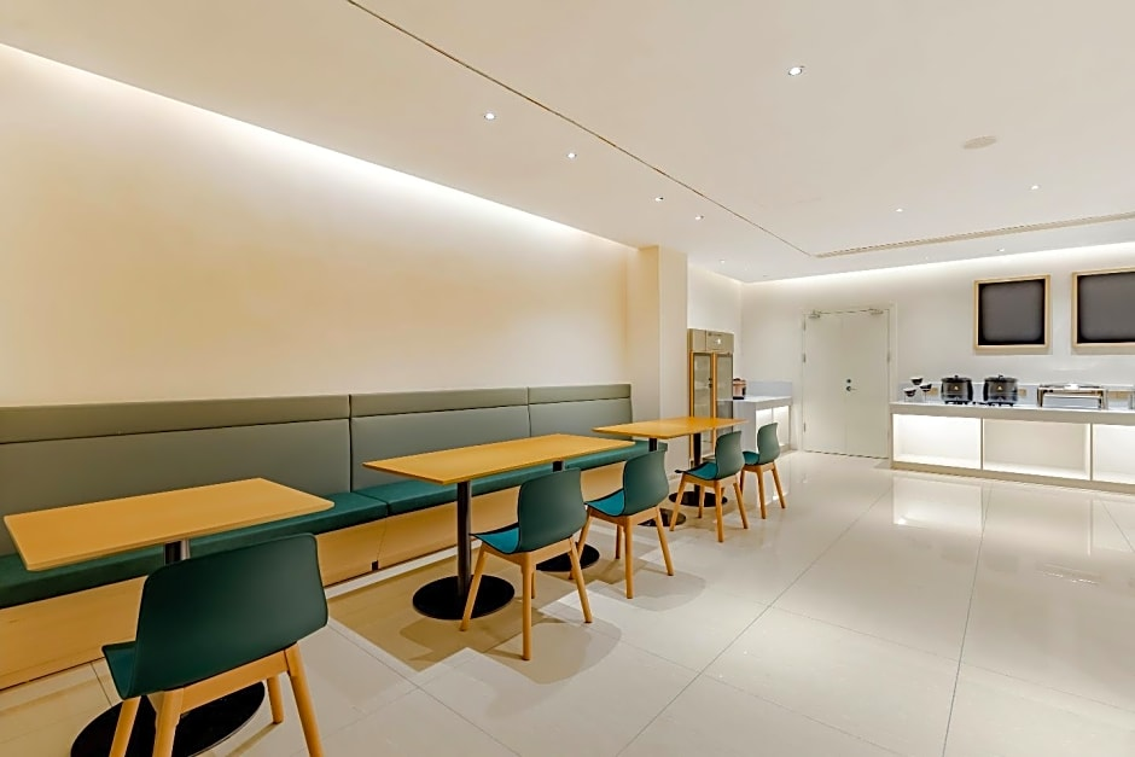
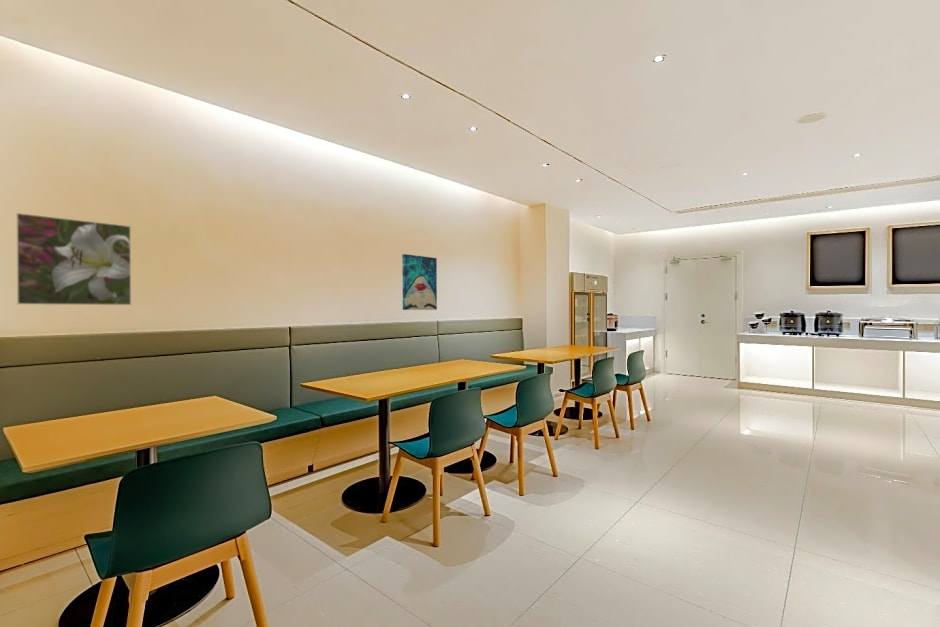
+ wall art [401,253,438,311]
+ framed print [15,212,132,306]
